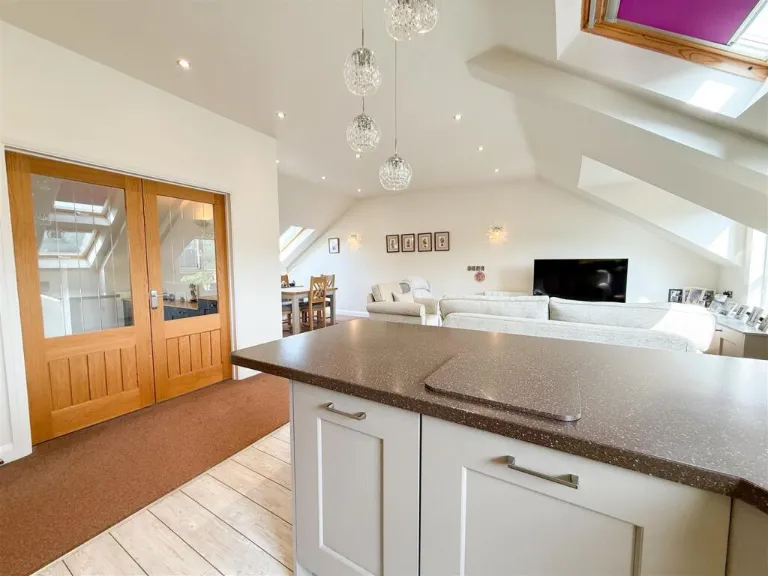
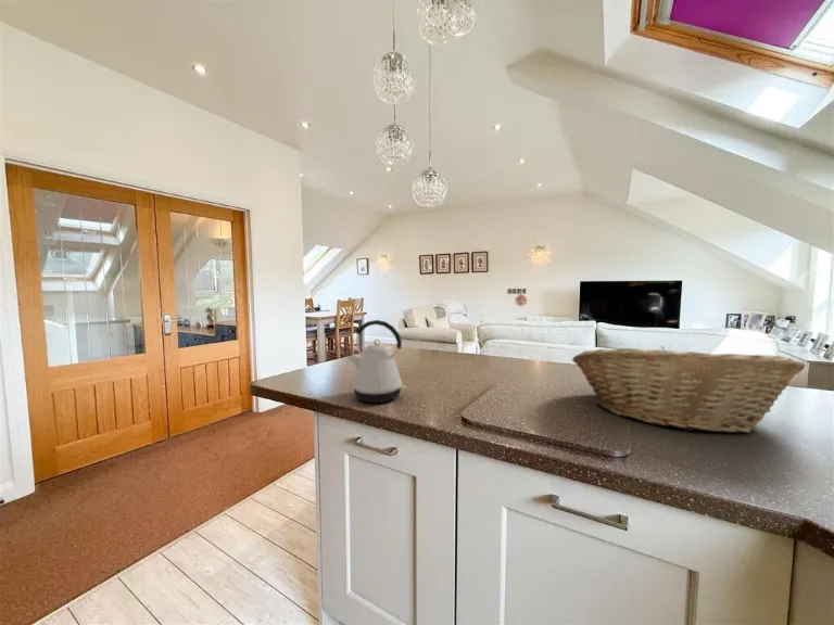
+ kettle [346,319,407,404]
+ fruit basket [571,346,807,434]
